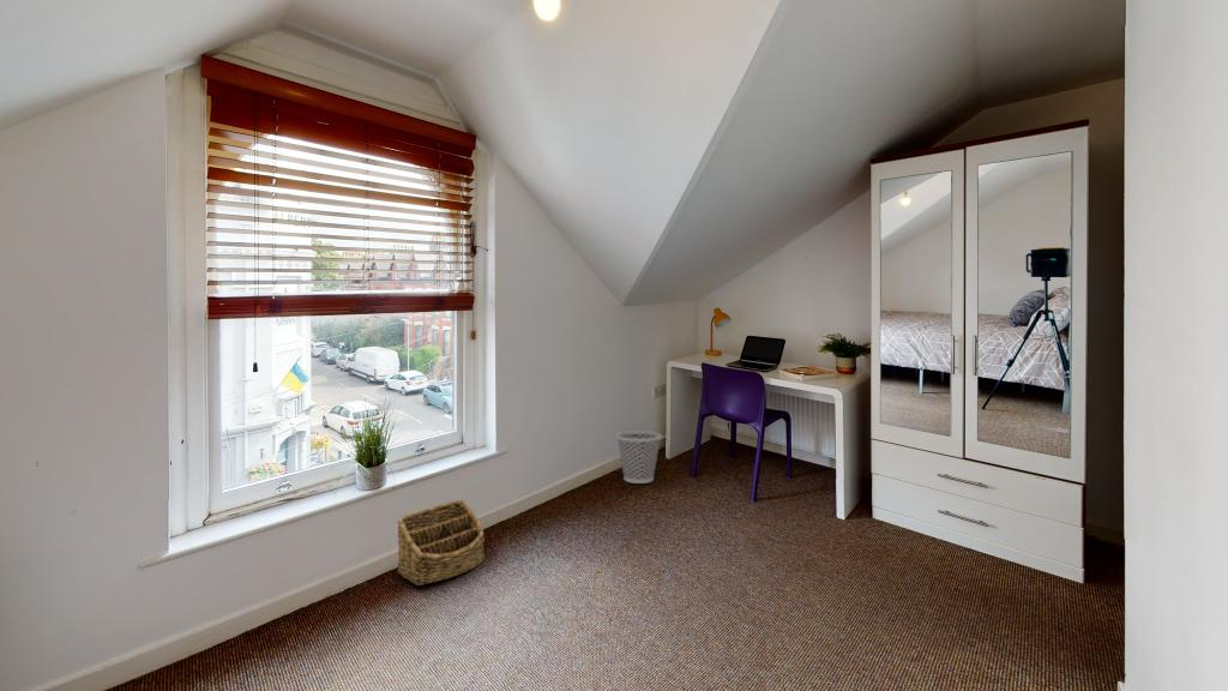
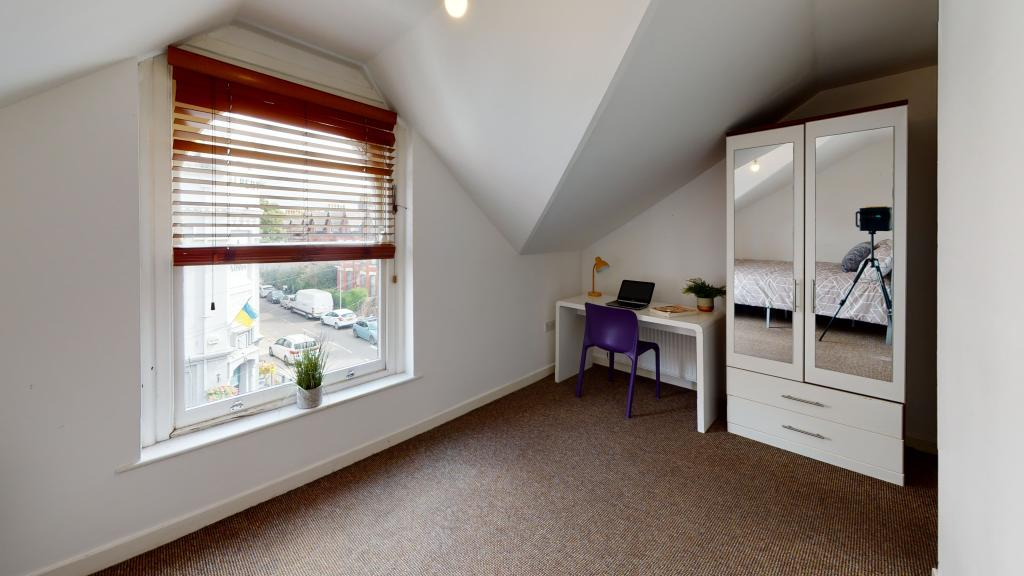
- basket [396,499,486,587]
- wastebasket [615,429,663,485]
